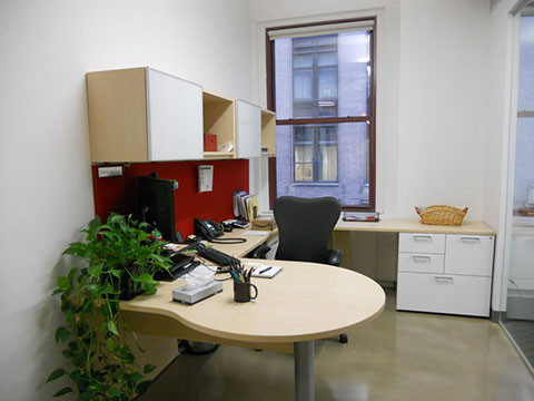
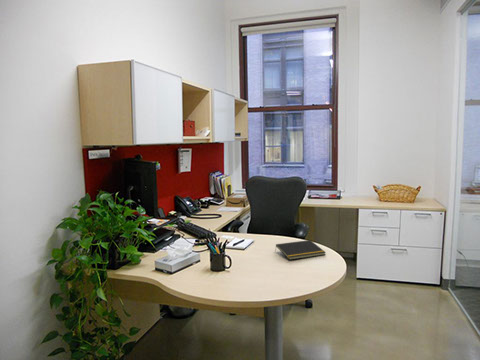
+ notepad [274,239,327,261]
